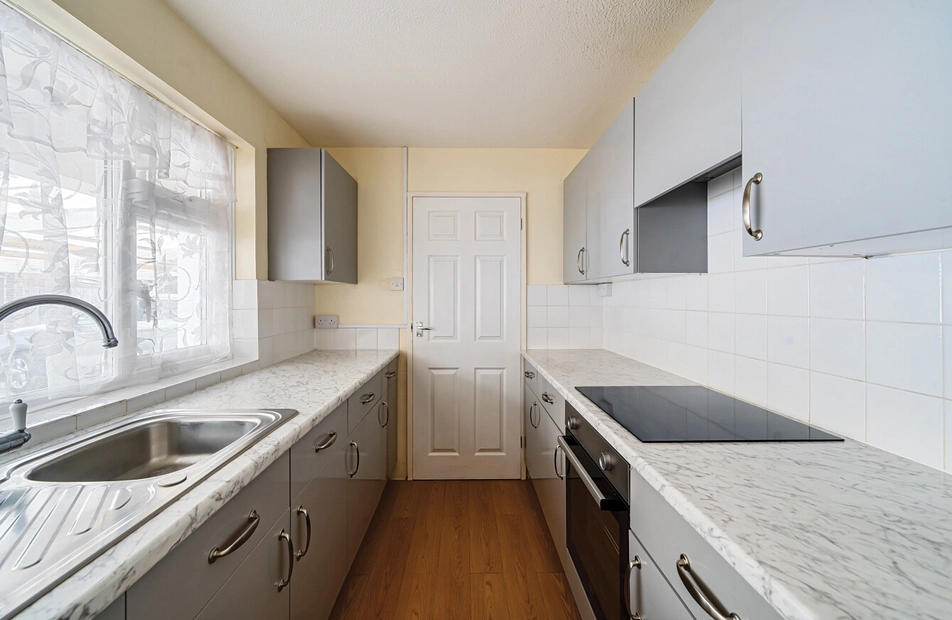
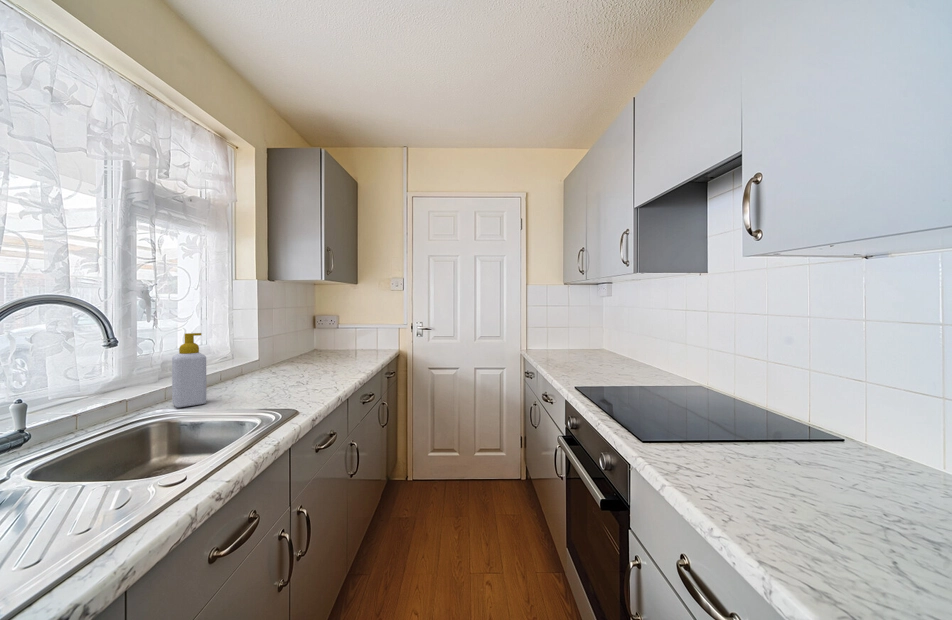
+ soap bottle [171,332,207,408]
